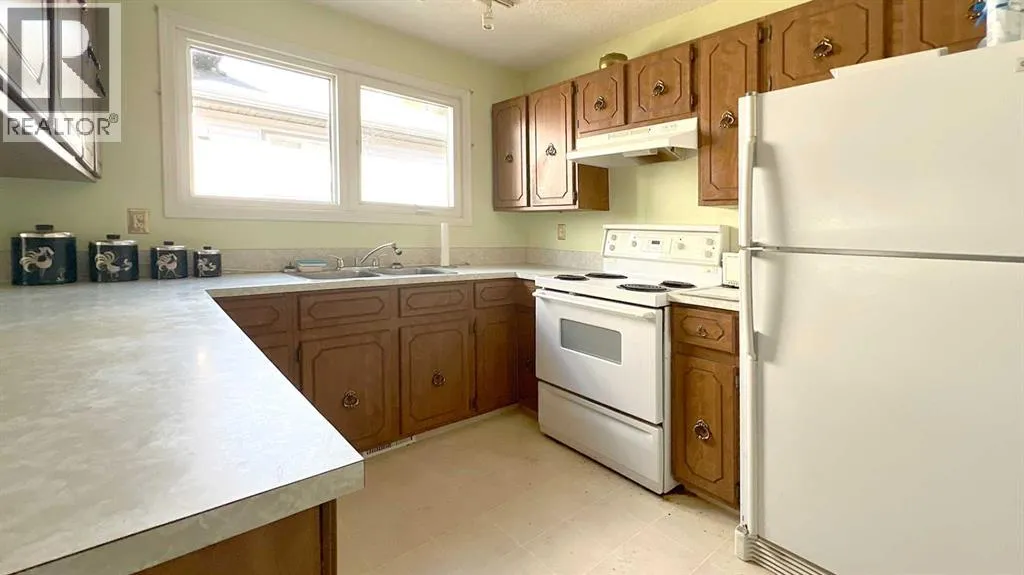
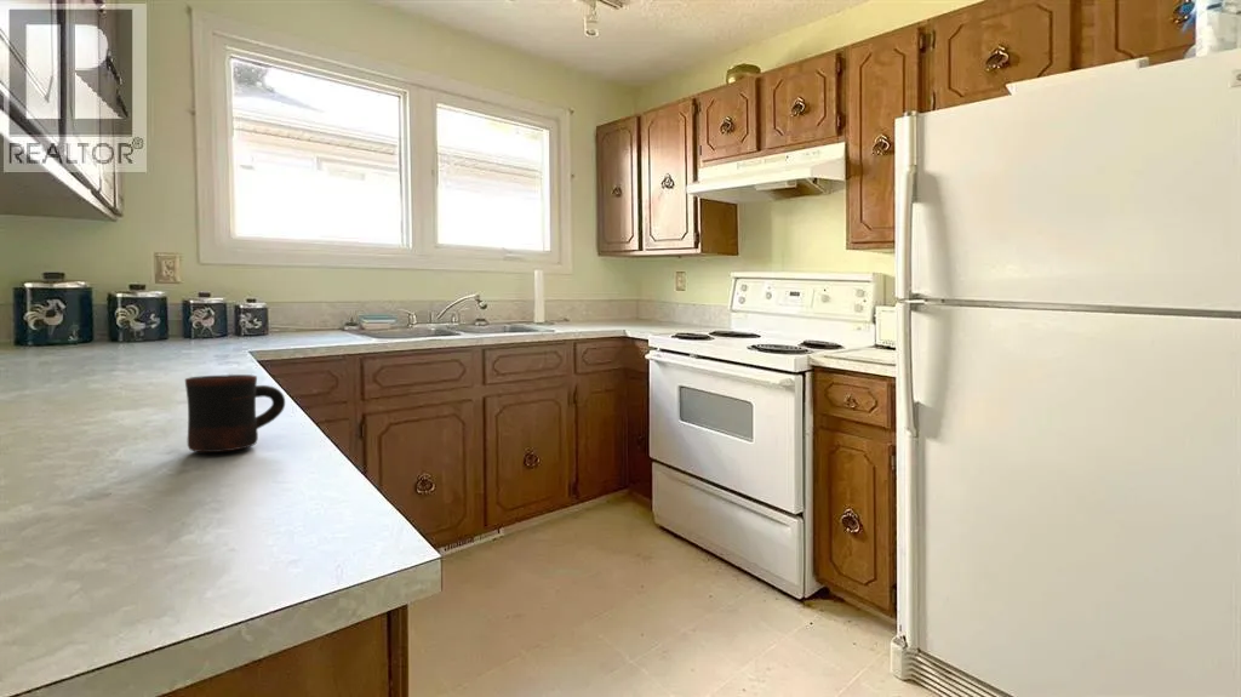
+ mug [184,373,286,453]
